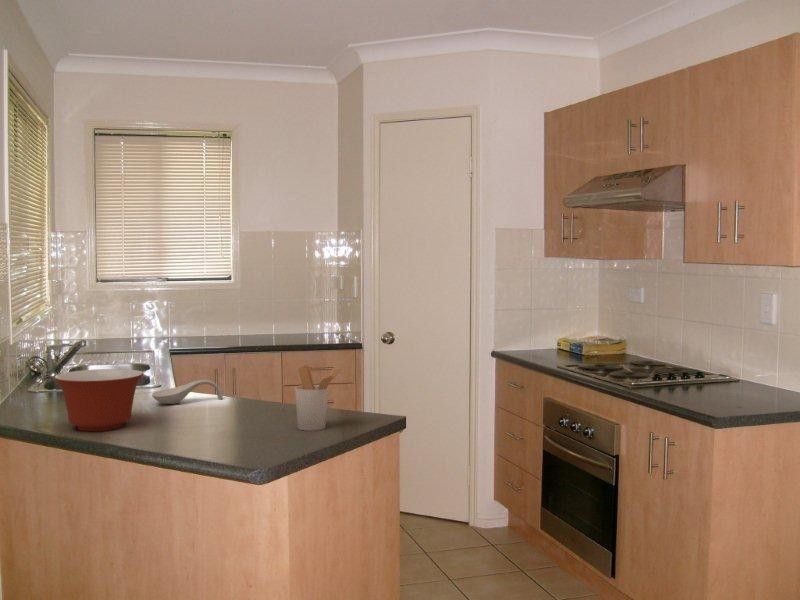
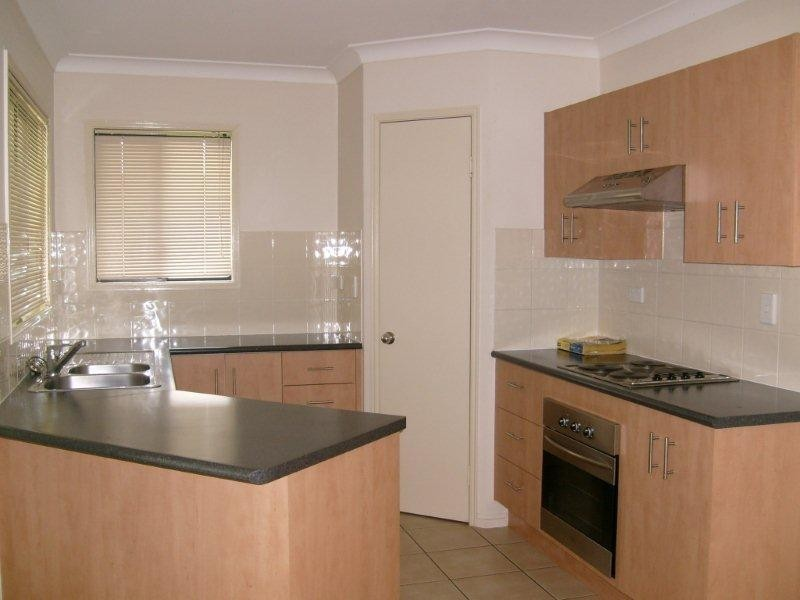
- mixing bowl [53,368,144,432]
- spoon rest [151,379,224,405]
- utensil holder [294,364,343,432]
